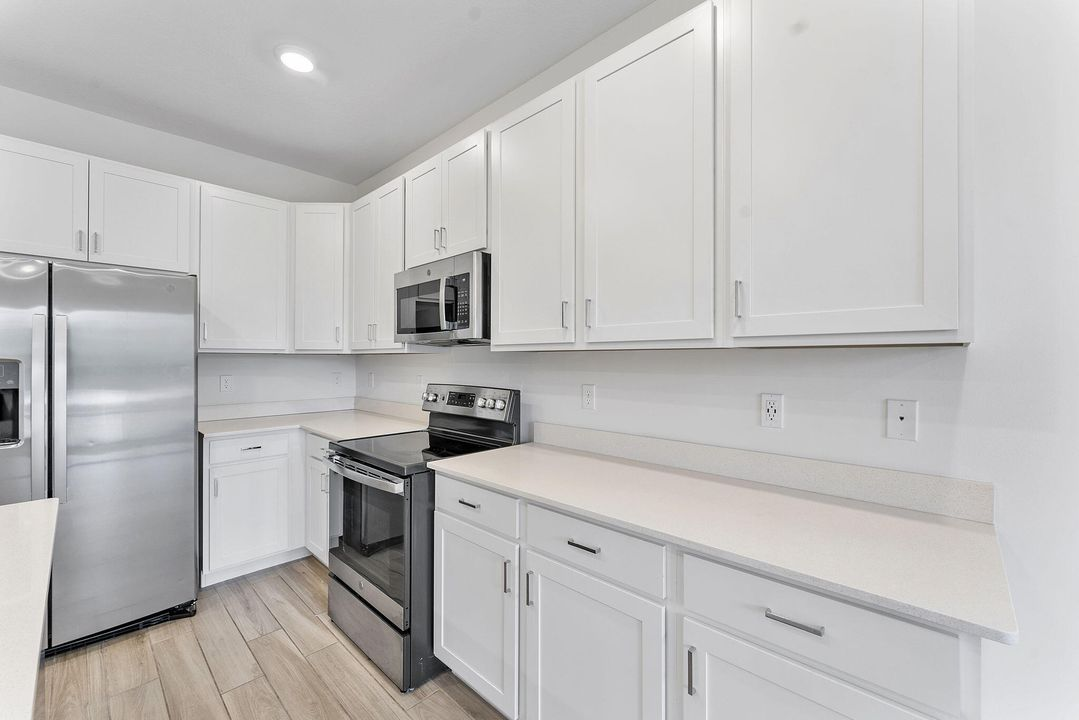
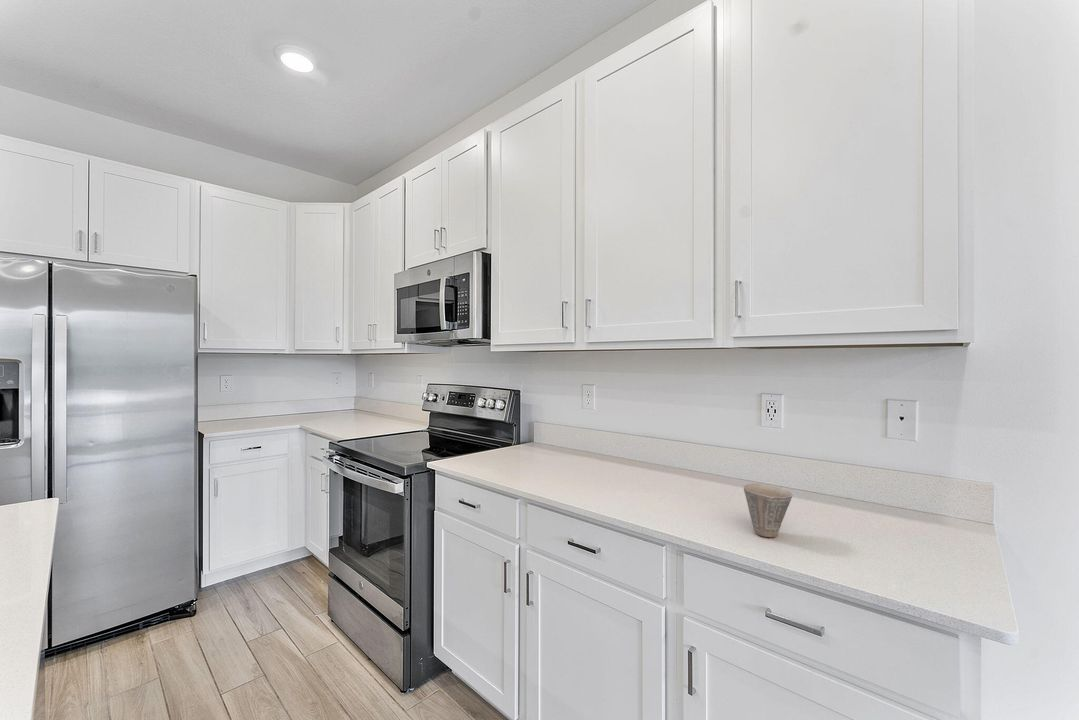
+ cup [743,483,793,538]
